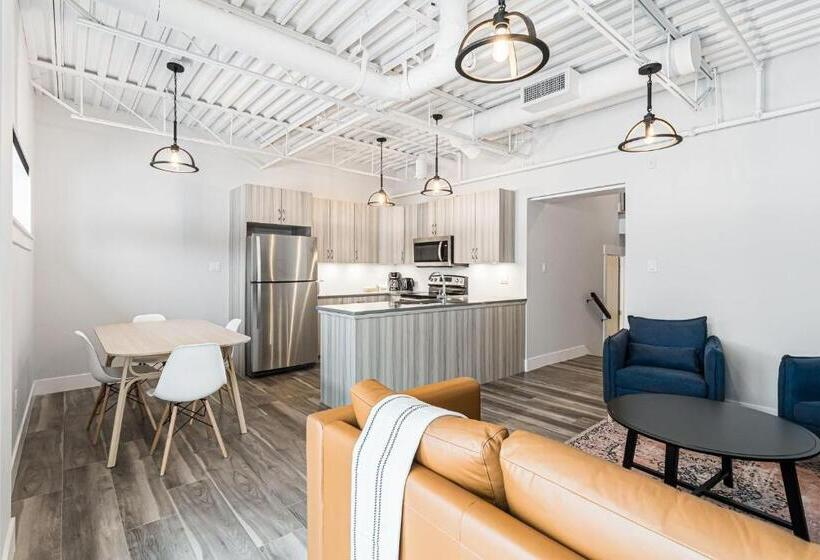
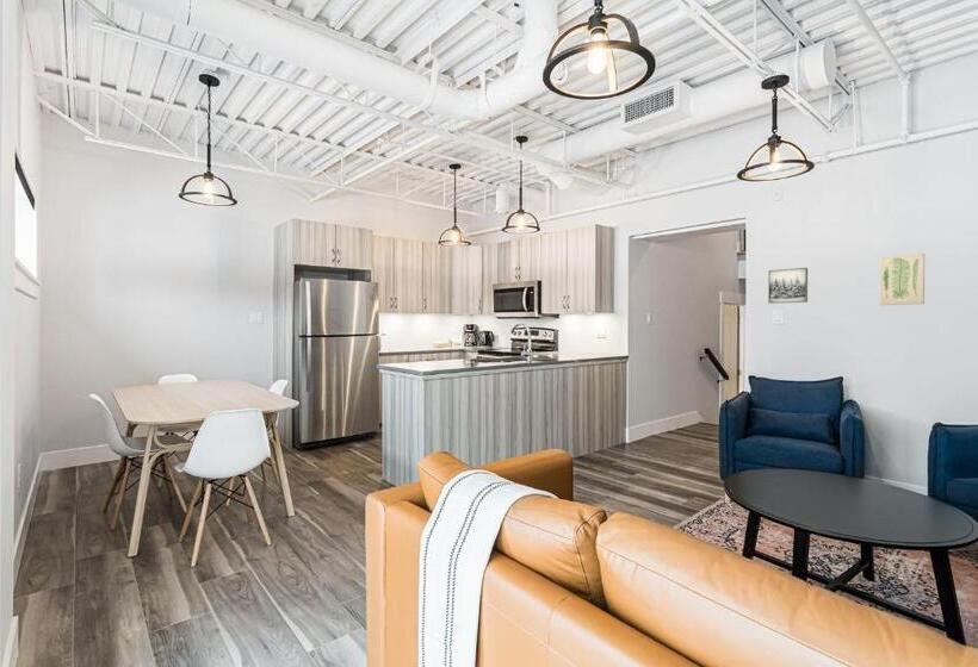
+ wall art [879,253,926,306]
+ wall art [767,267,809,305]
